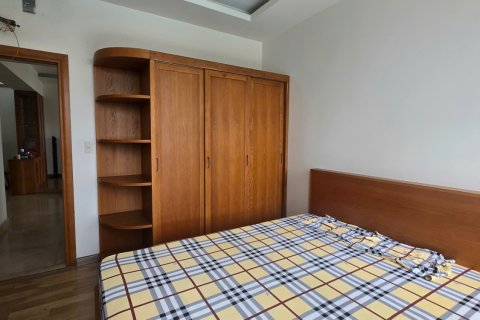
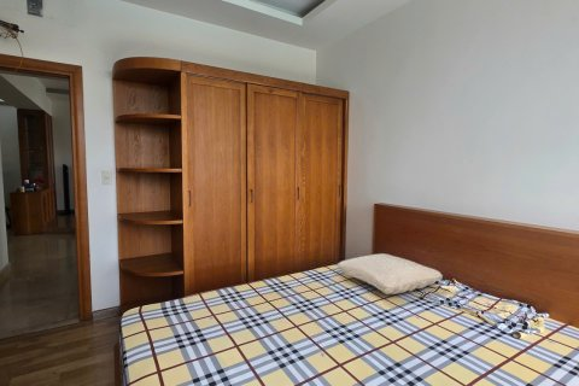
+ pillow [337,252,444,296]
